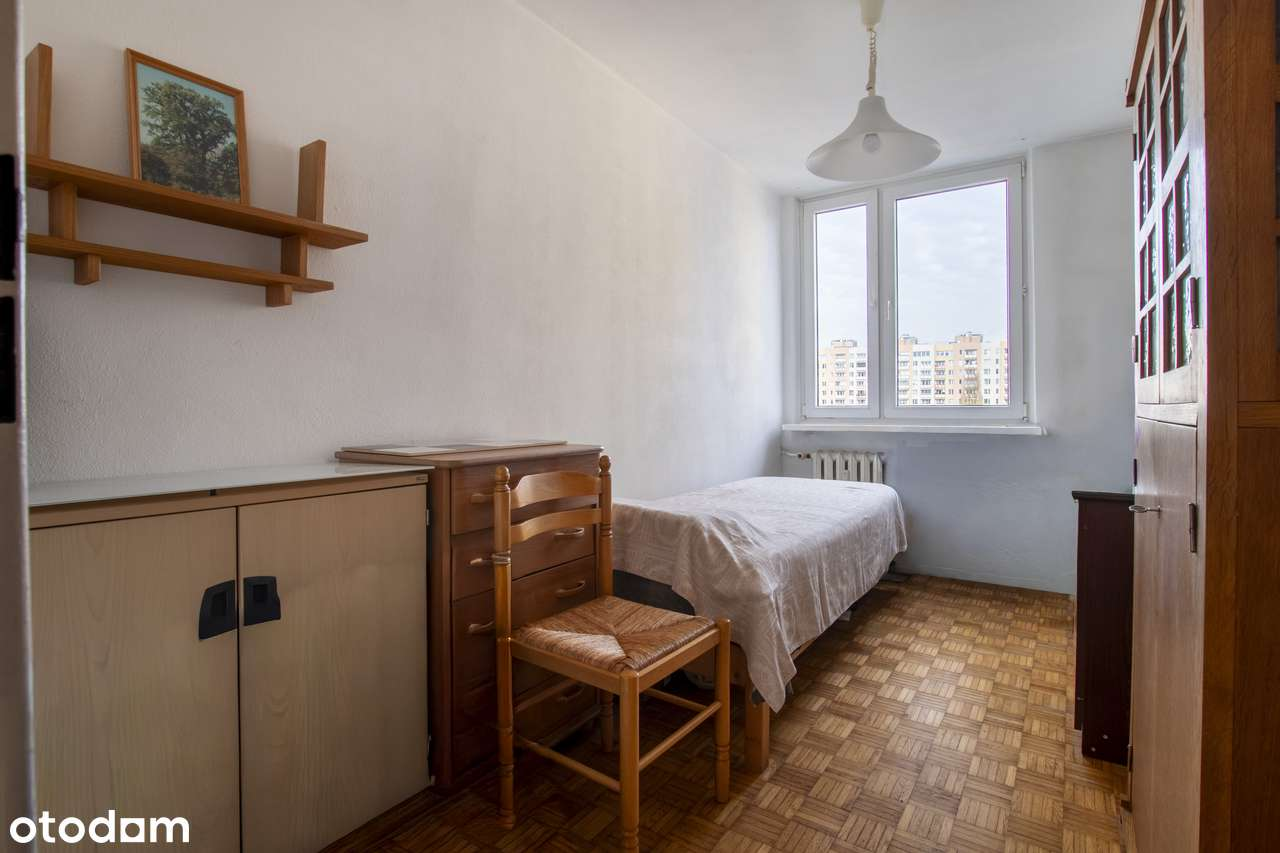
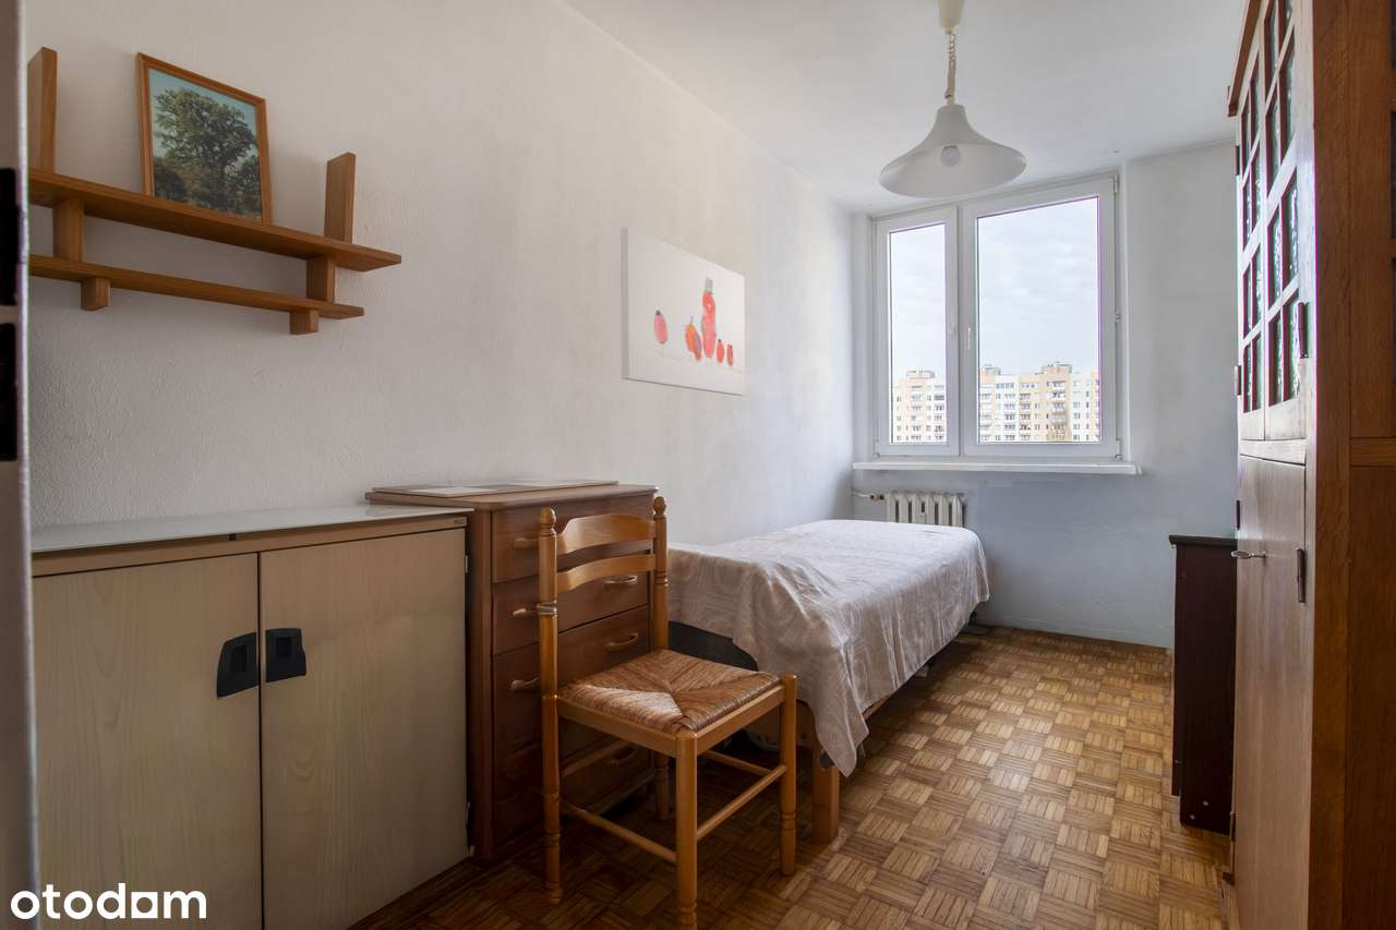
+ wall art [619,226,746,397]
